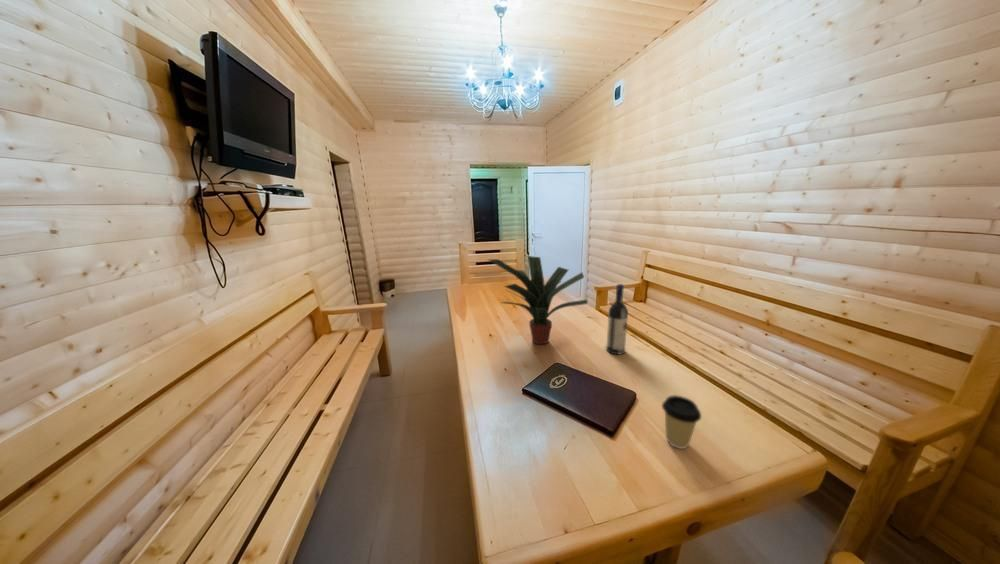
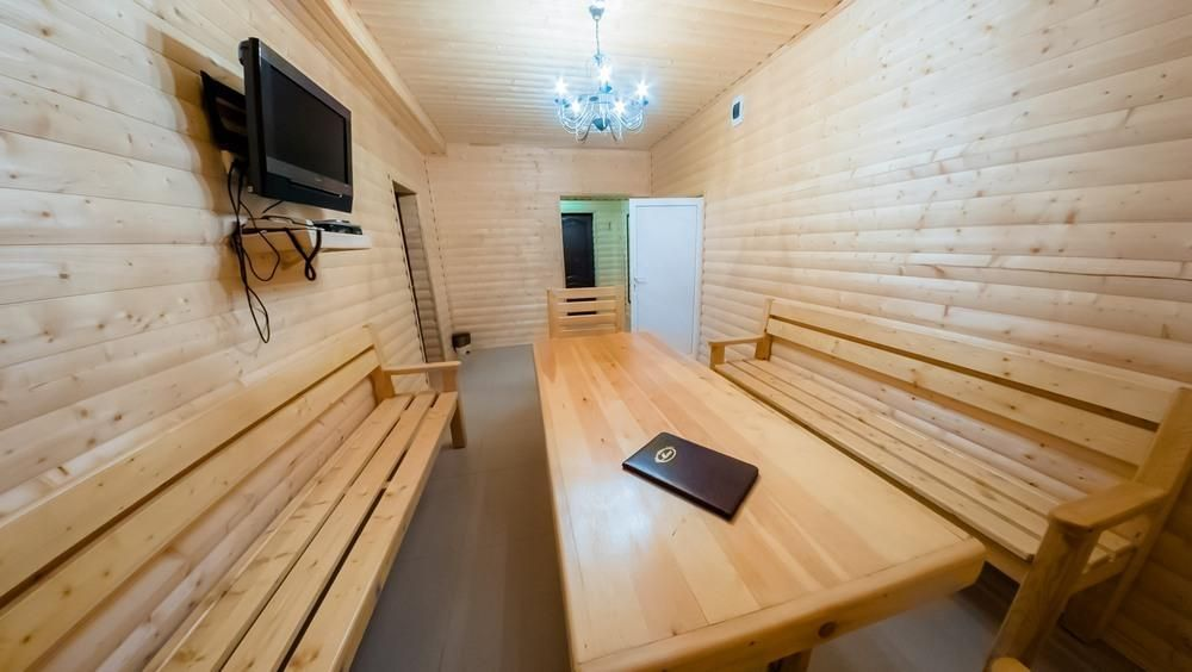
- coffee cup [661,394,702,450]
- wine bottle [605,283,629,355]
- potted plant [488,255,589,345]
